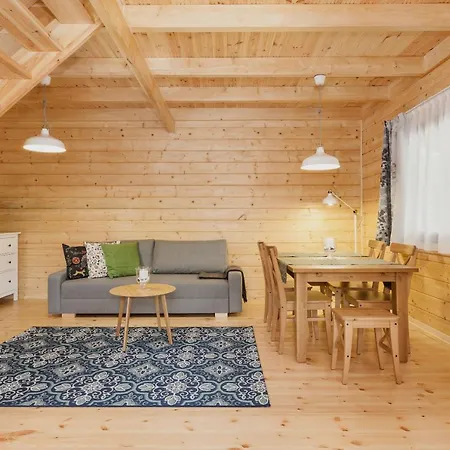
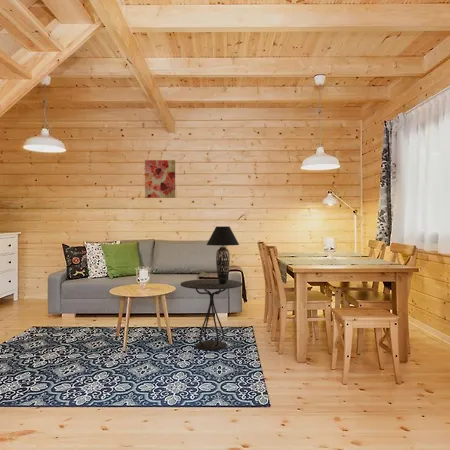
+ side table [179,278,243,351]
+ table lamp [206,225,240,284]
+ wall art [144,159,176,199]
